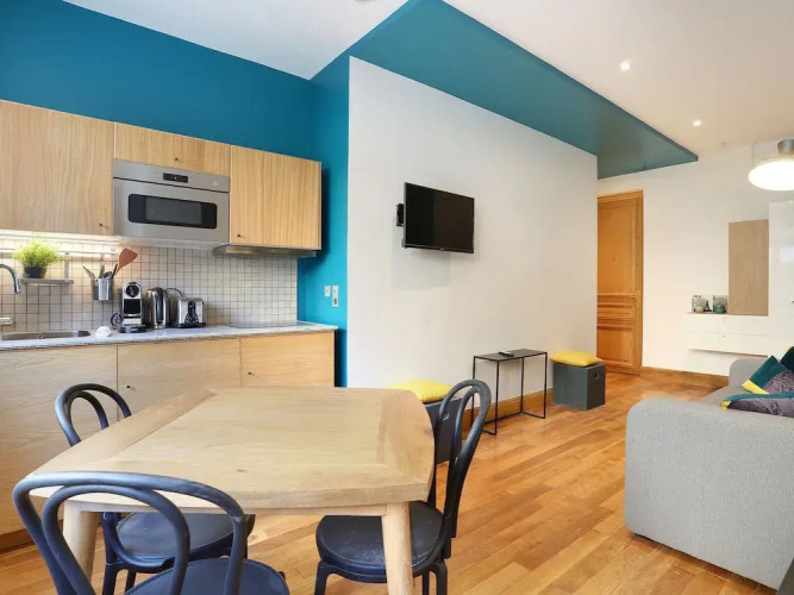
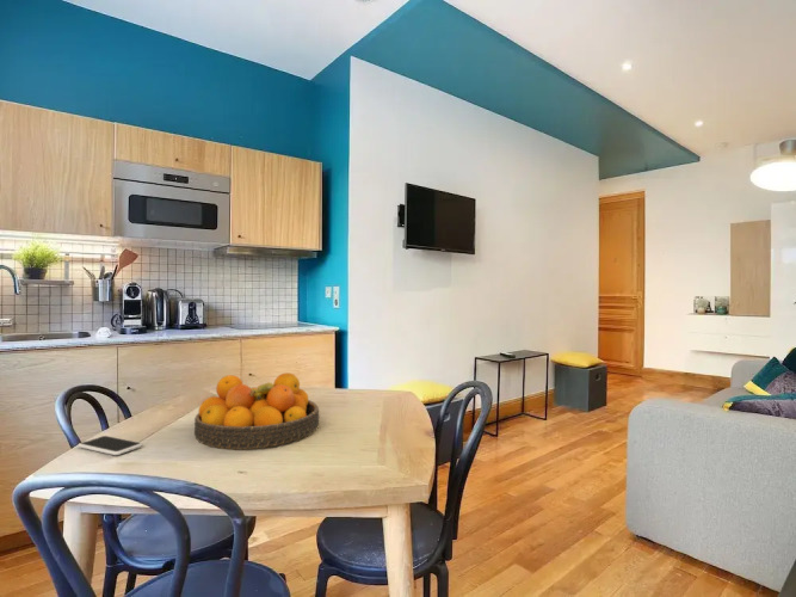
+ smartphone [78,435,143,456]
+ fruit bowl [193,371,320,451]
